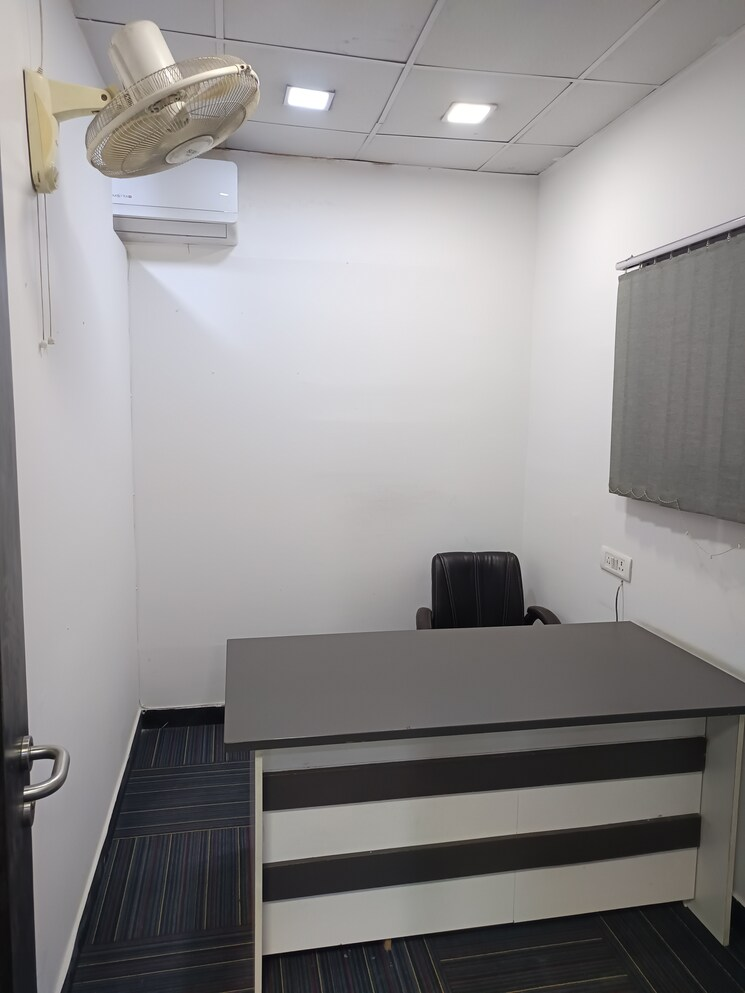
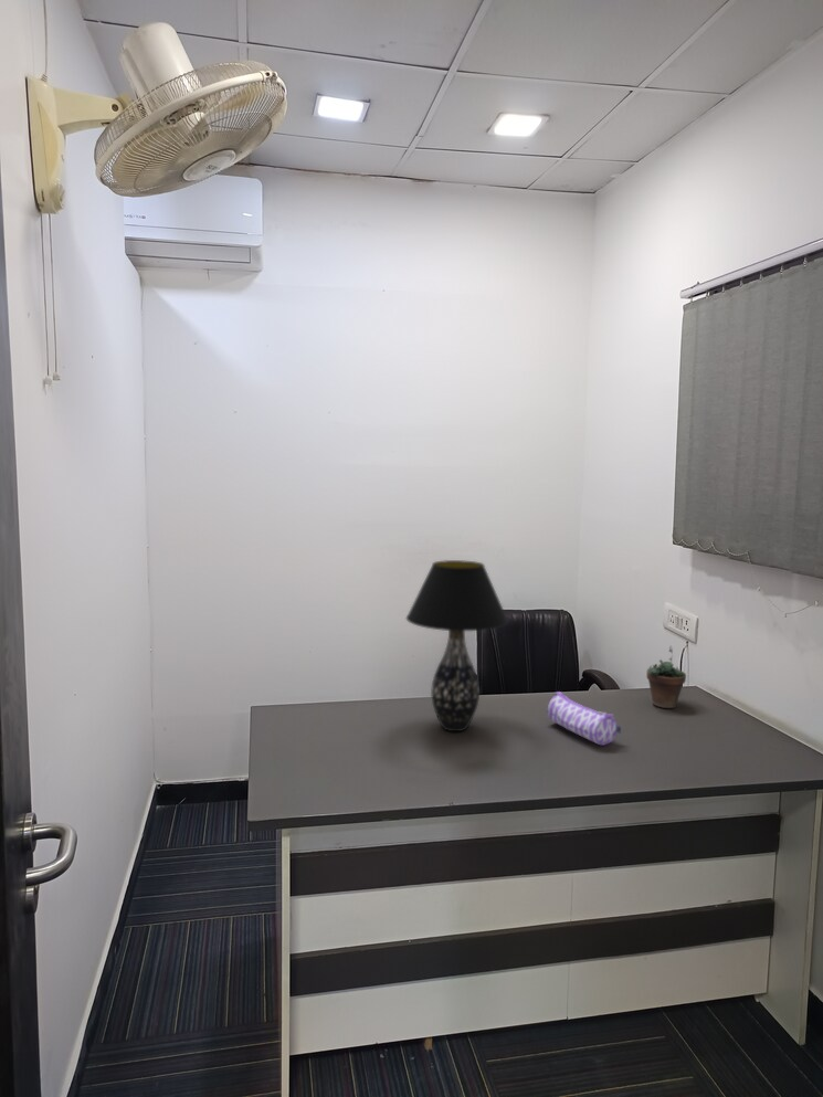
+ succulent plant [645,645,687,709]
+ table lamp [405,559,509,732]
+ pencil case [547,690,622,746]
